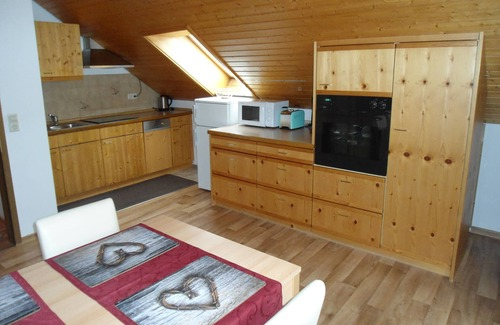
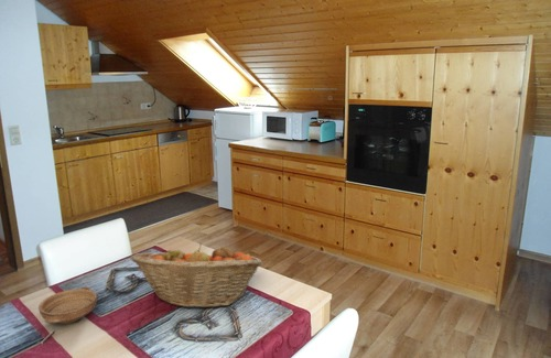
+ bowl [37,285,98,345]
+ fruit basket [130,242,263,310]
